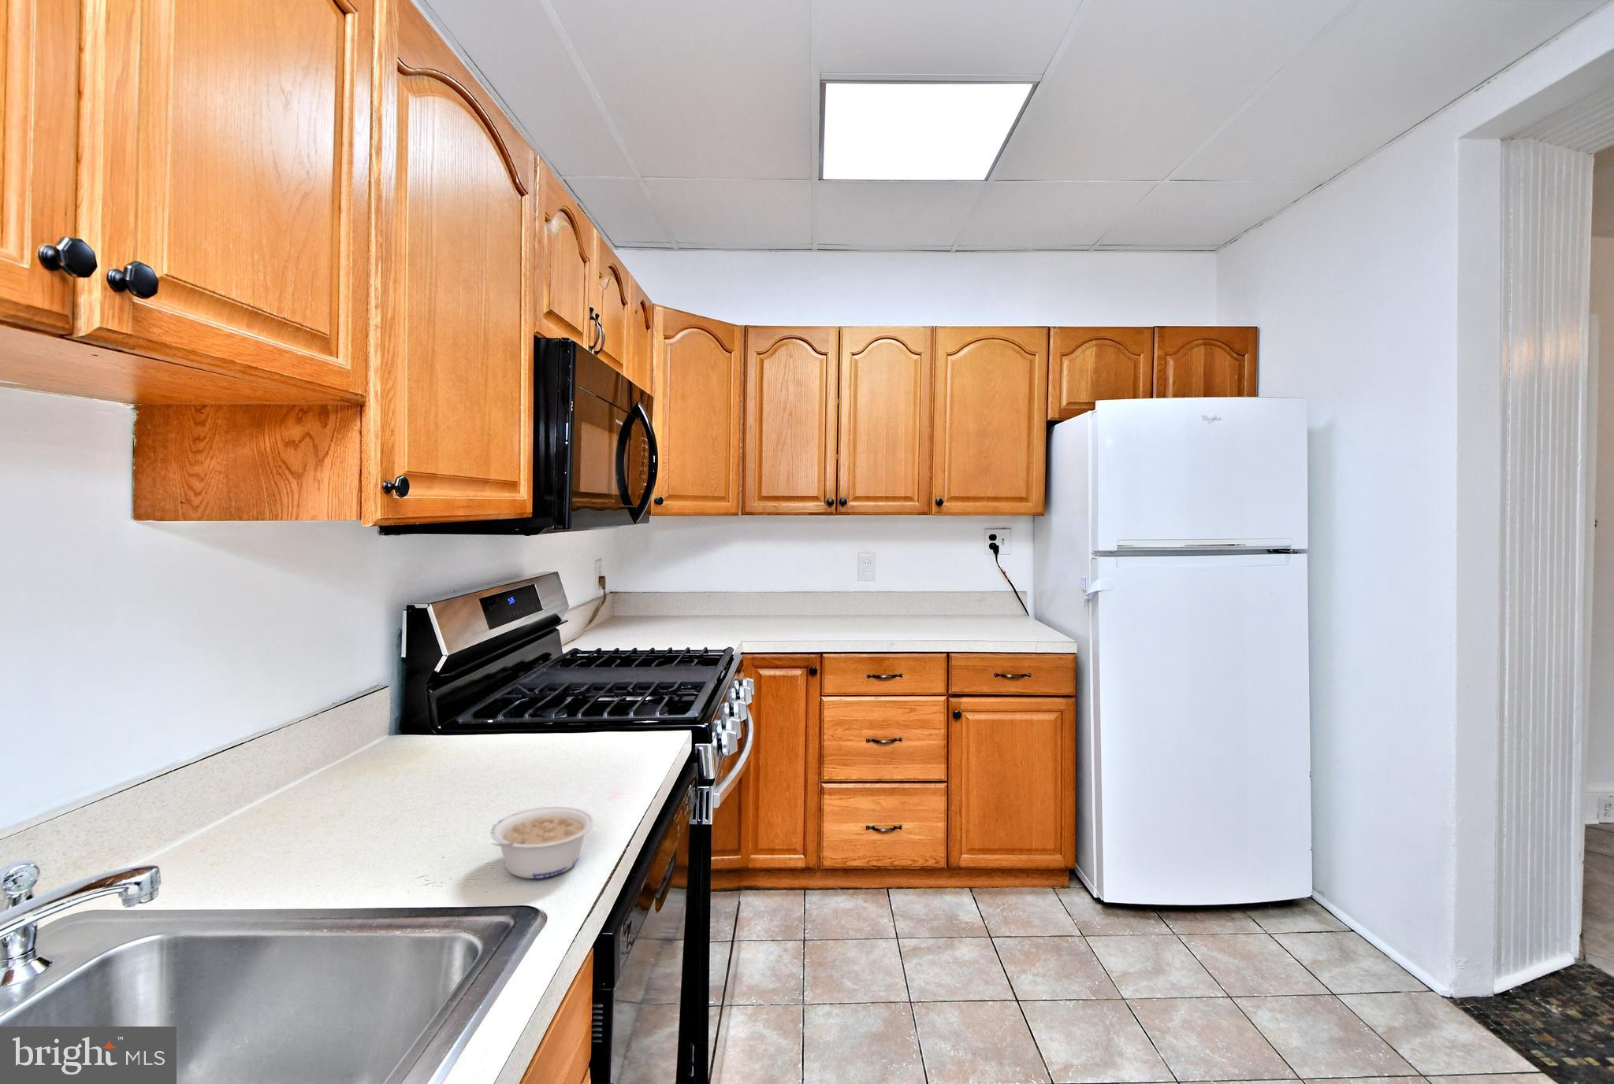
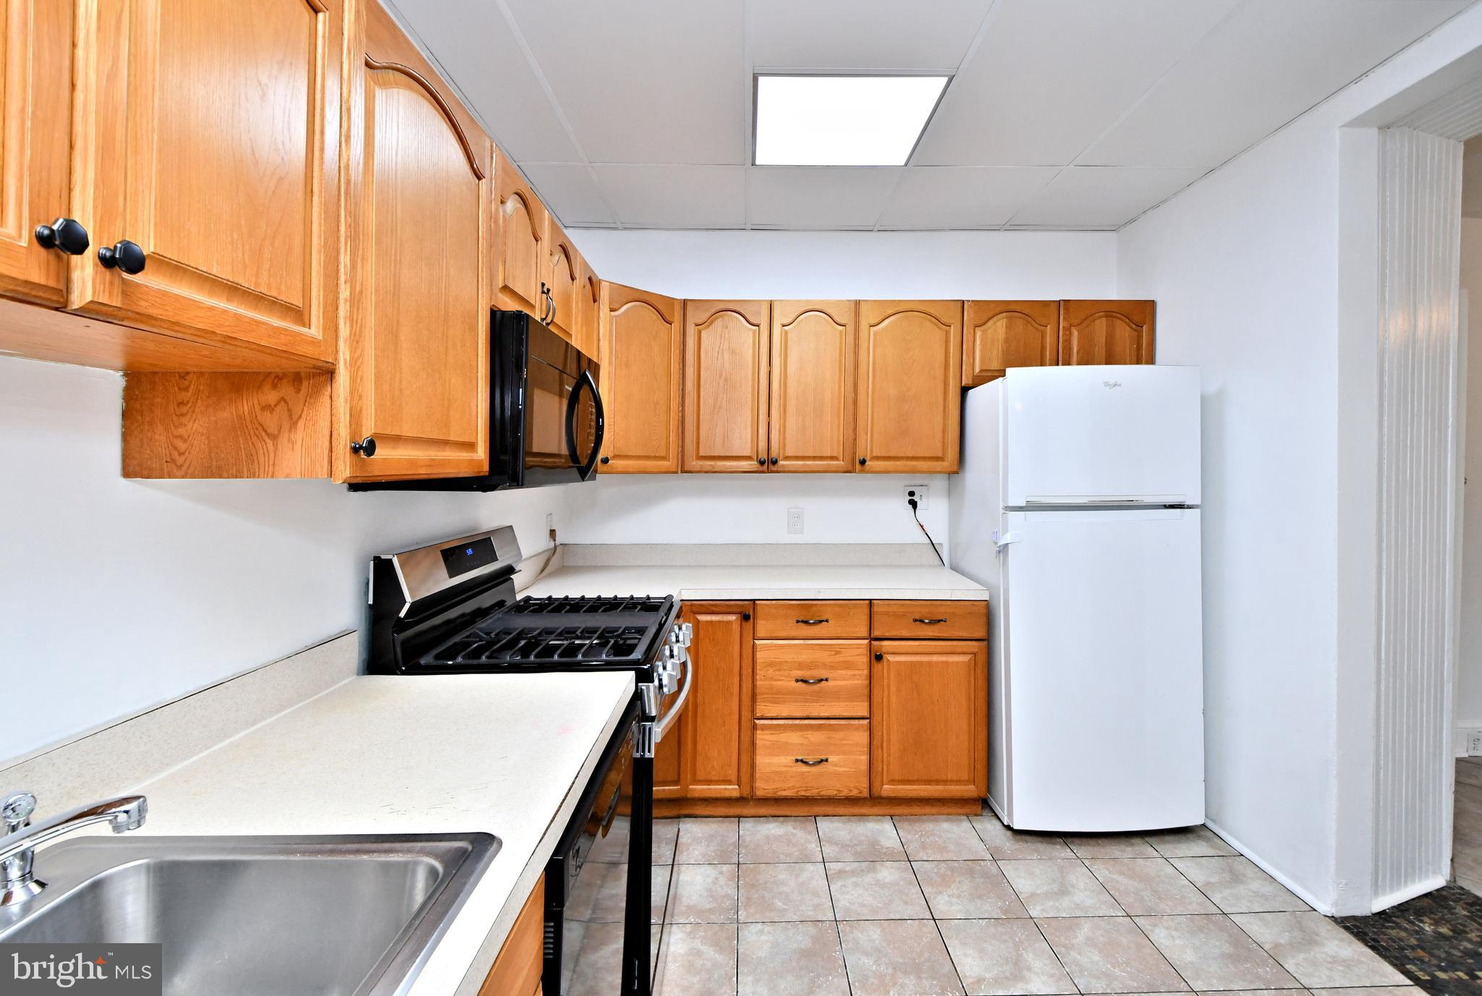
- legume [490,806,595,880]
